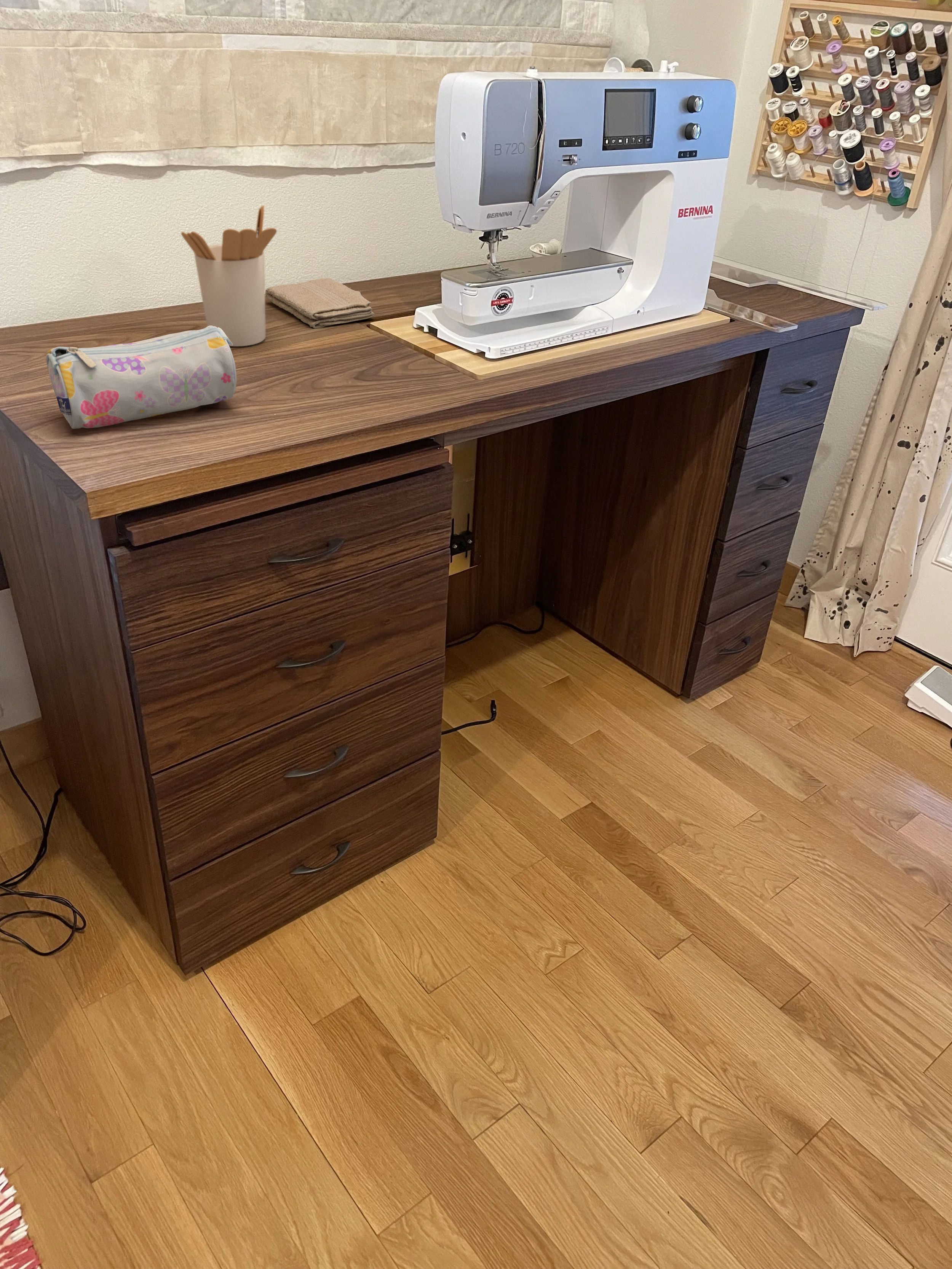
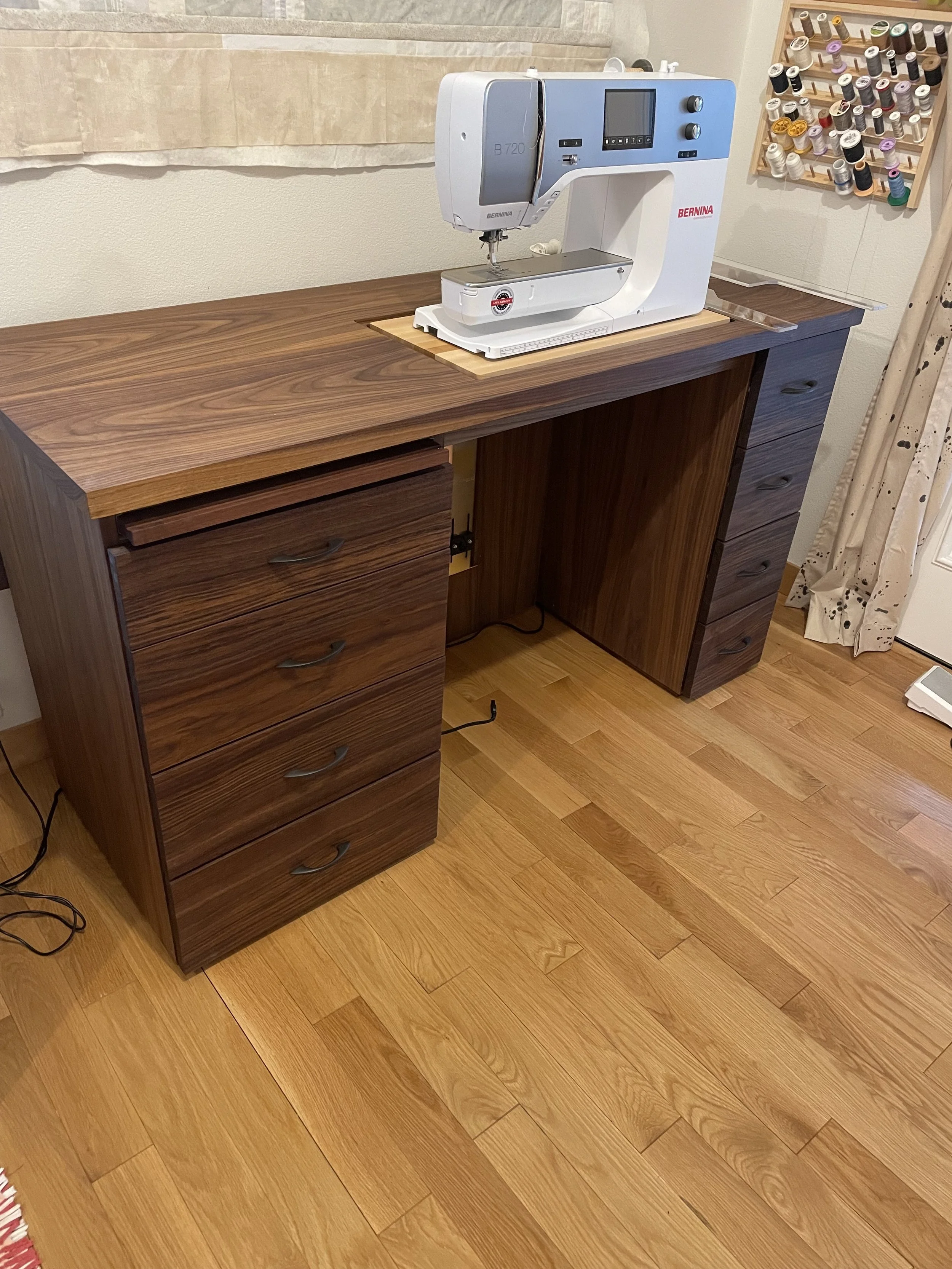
- pencil case [46,326,237,429]
- washcloth [265,278,375,329]
- utensil holder [181,205,277,347]
